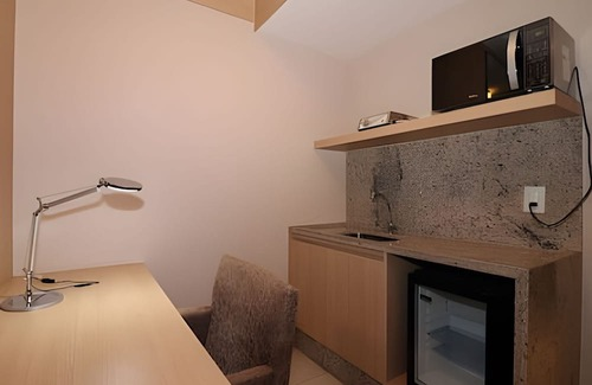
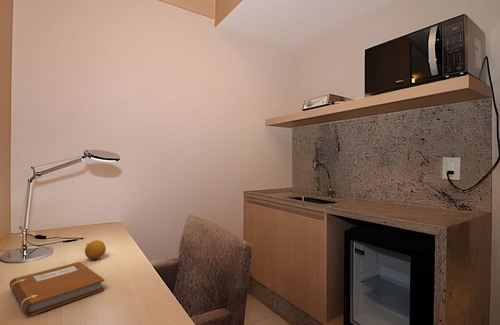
+ fruit [84,239,107,260]
+ notebook [9,261,106,317]
